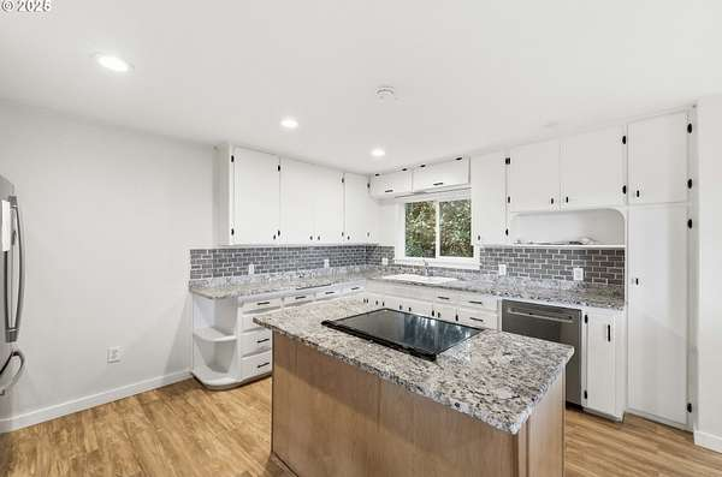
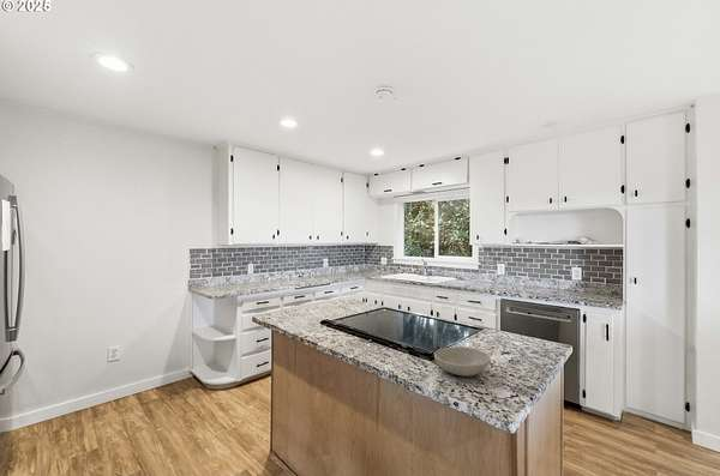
+ bowl [433,345,492,378]
